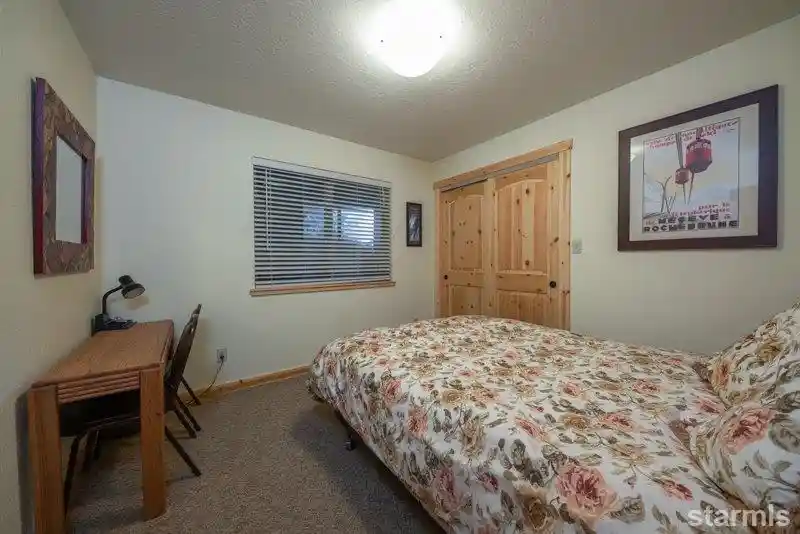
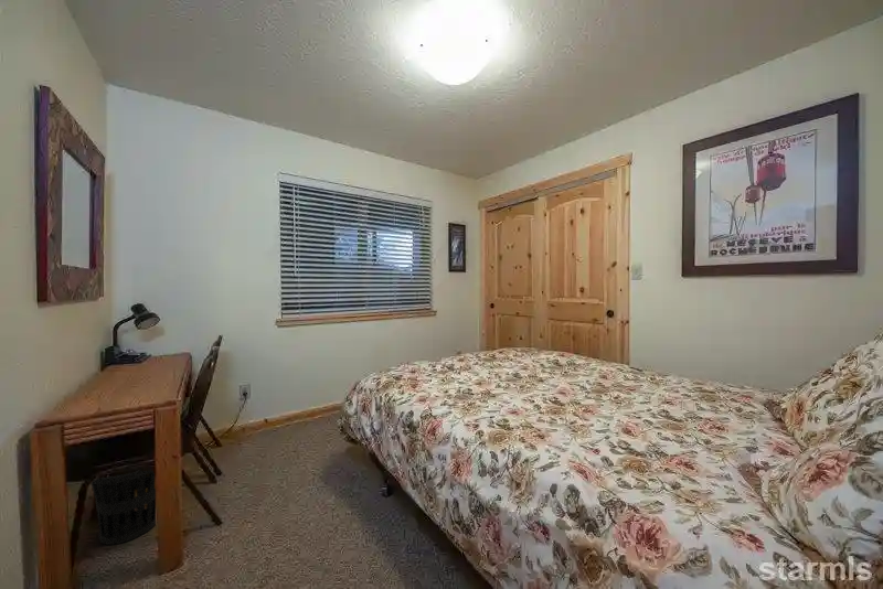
+ wastebasket [91,470,157,546]
